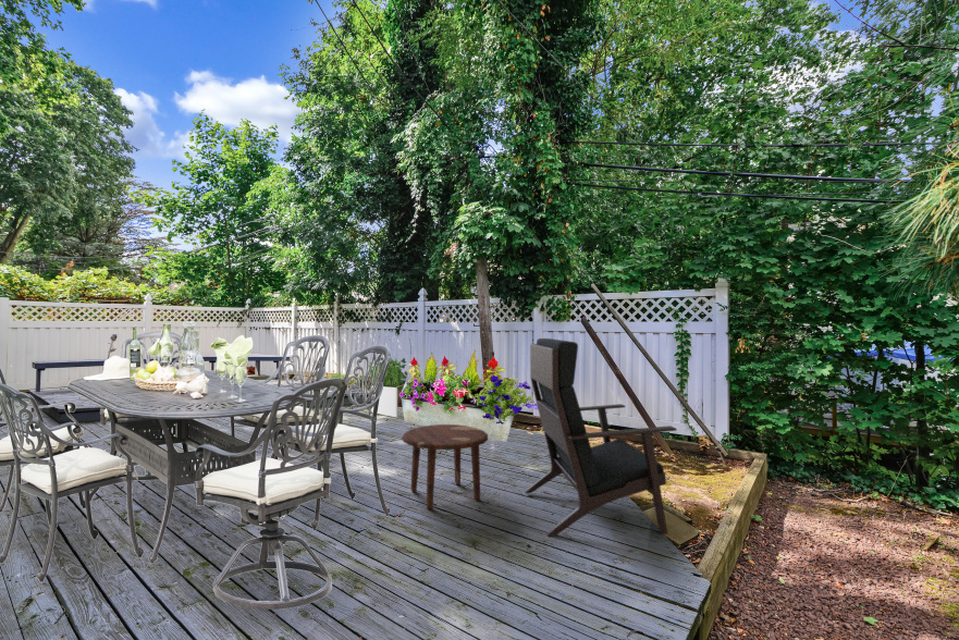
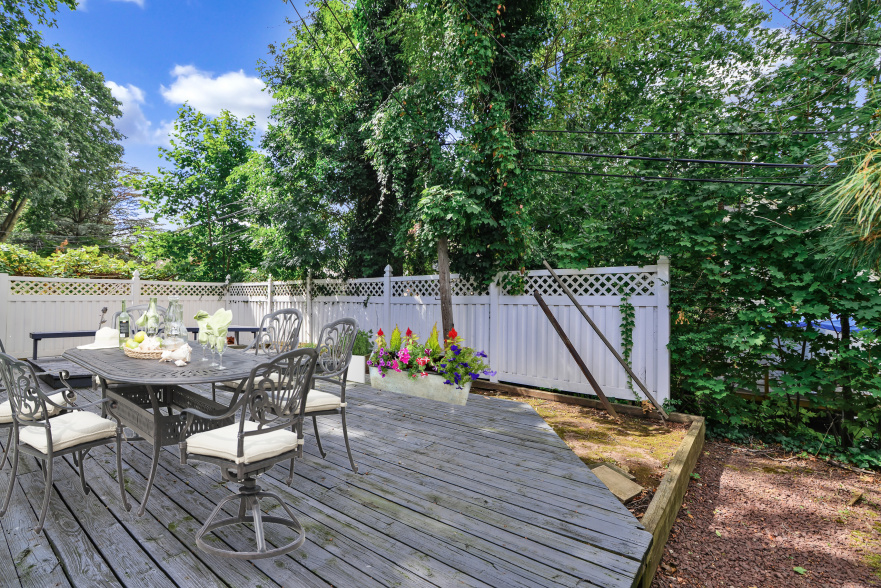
- lounge chair [524,337,678,538]
- side table [401,423,489,510]
